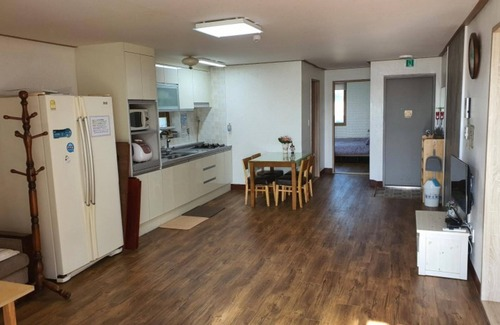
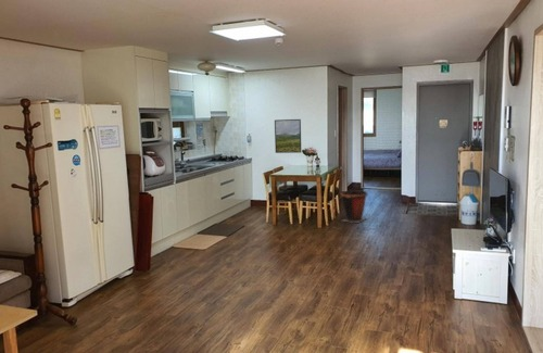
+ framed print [274,118,302,154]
+ waste bin [339,189,369,224]
